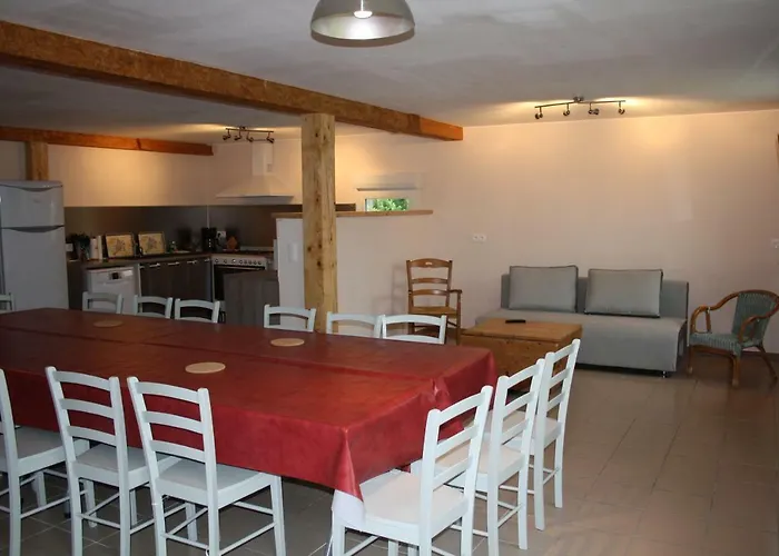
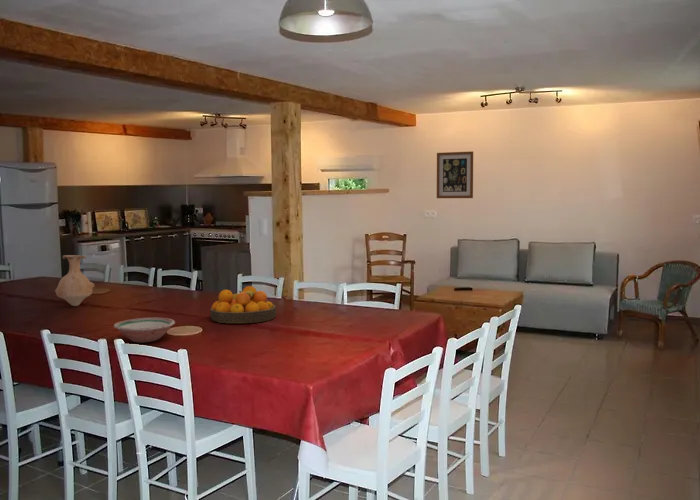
+ wall art [436,150,474,199]
+ vase [54,254,96,307]
+ bowl [113,317,176,344]
+ fruit bowl [209,285,277,324]
